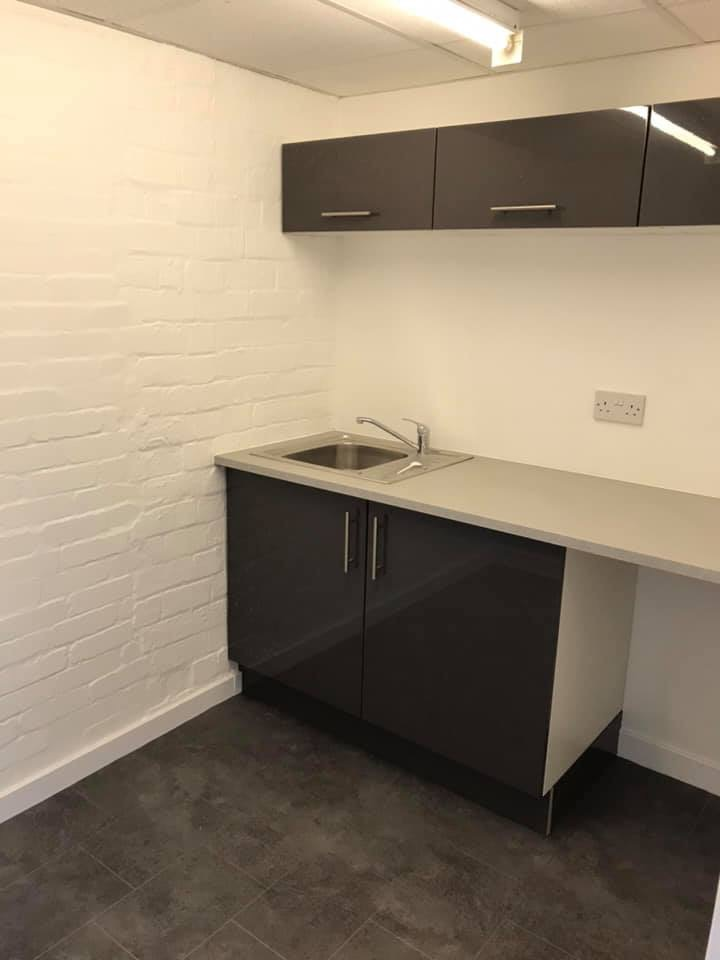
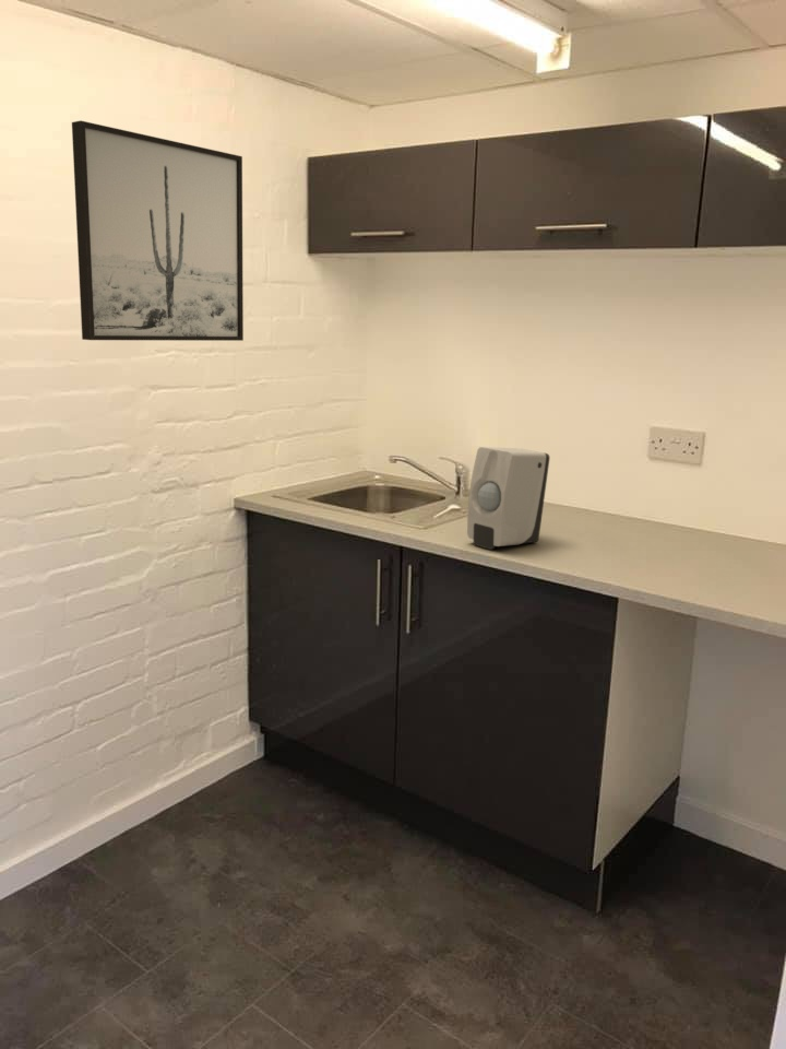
+ wall art [71,119,245,342]
+ soap dispenser [466,446,551,551]
